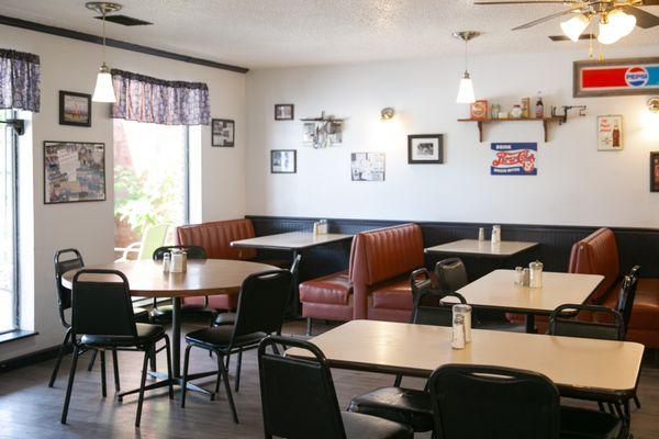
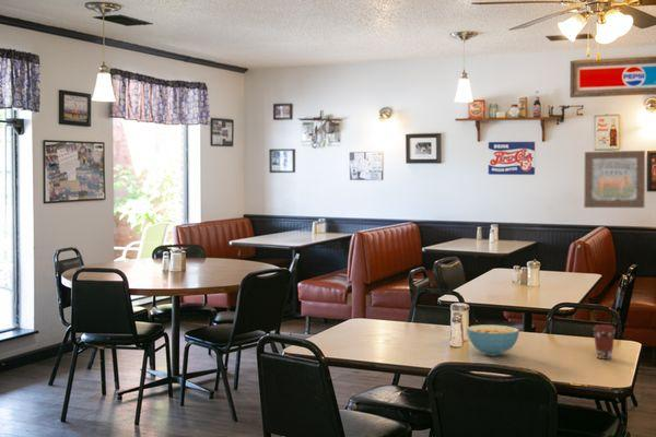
+ coffee cup [591,323,617,361]
+ cereal bowl [466,324,520,356]
+ wall art [583,150,646,209]
